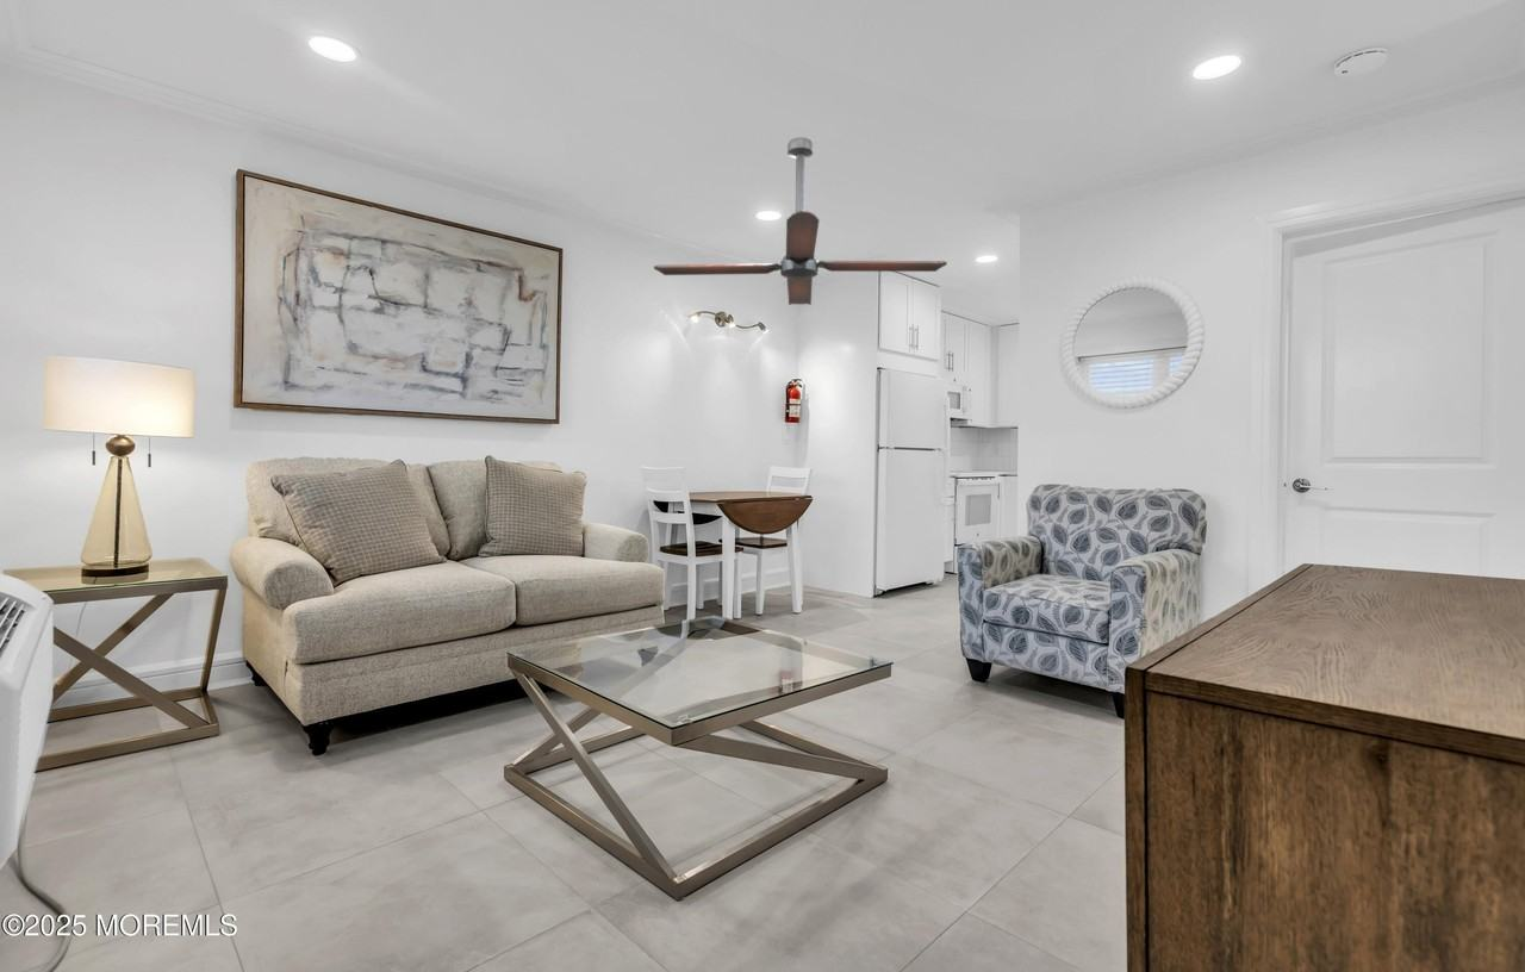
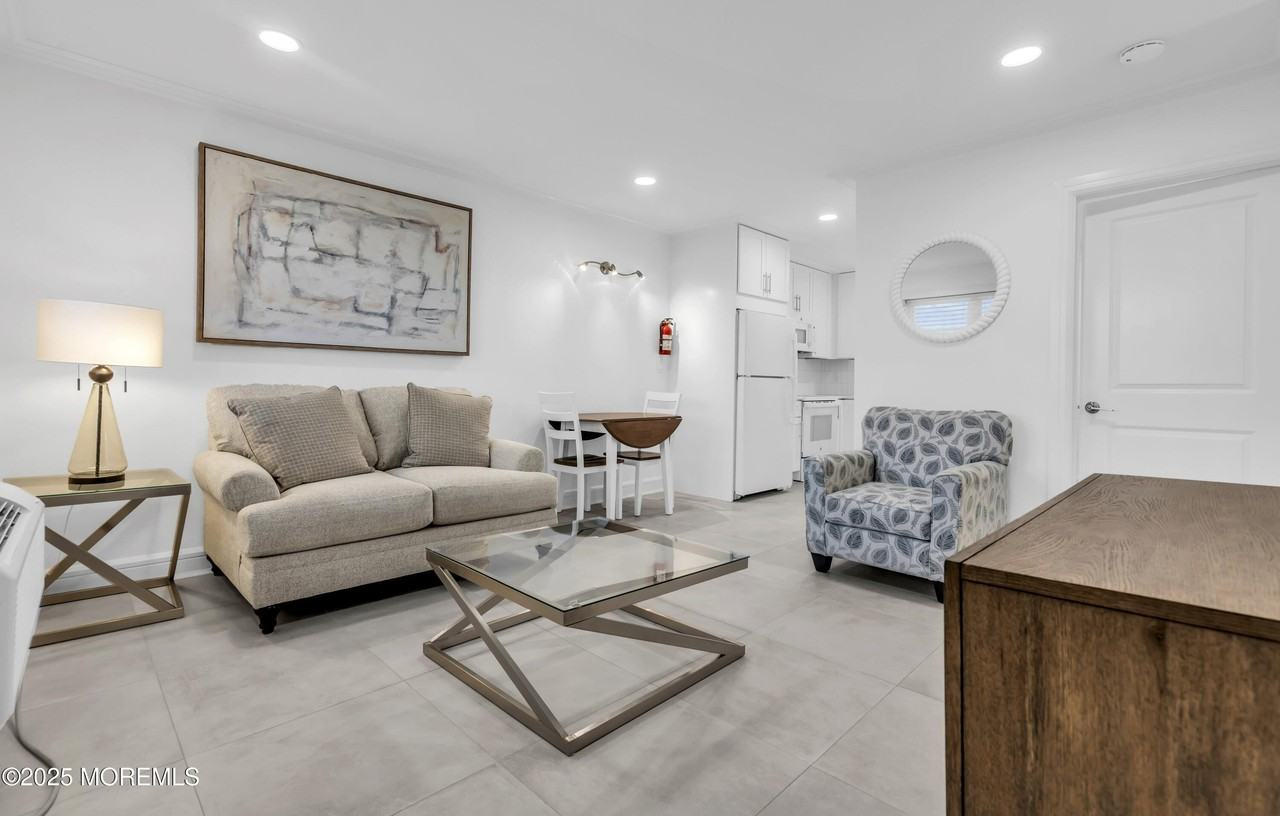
- ceiling fan [653,136,948,306]
